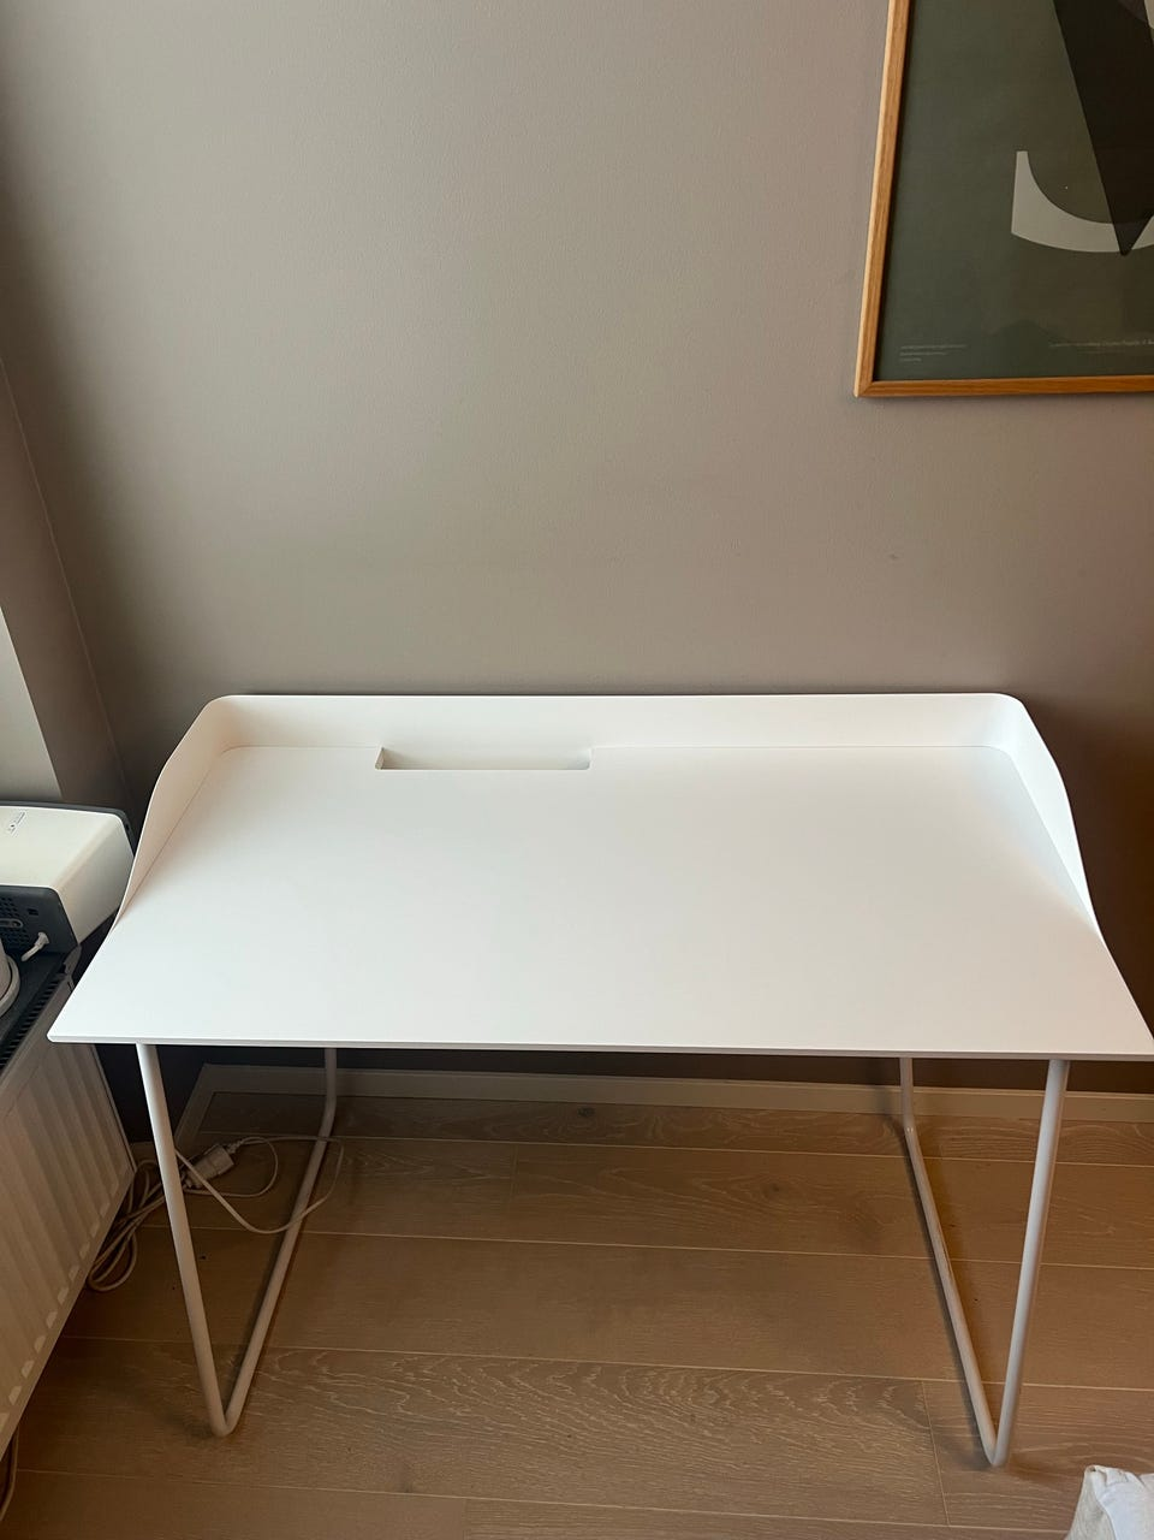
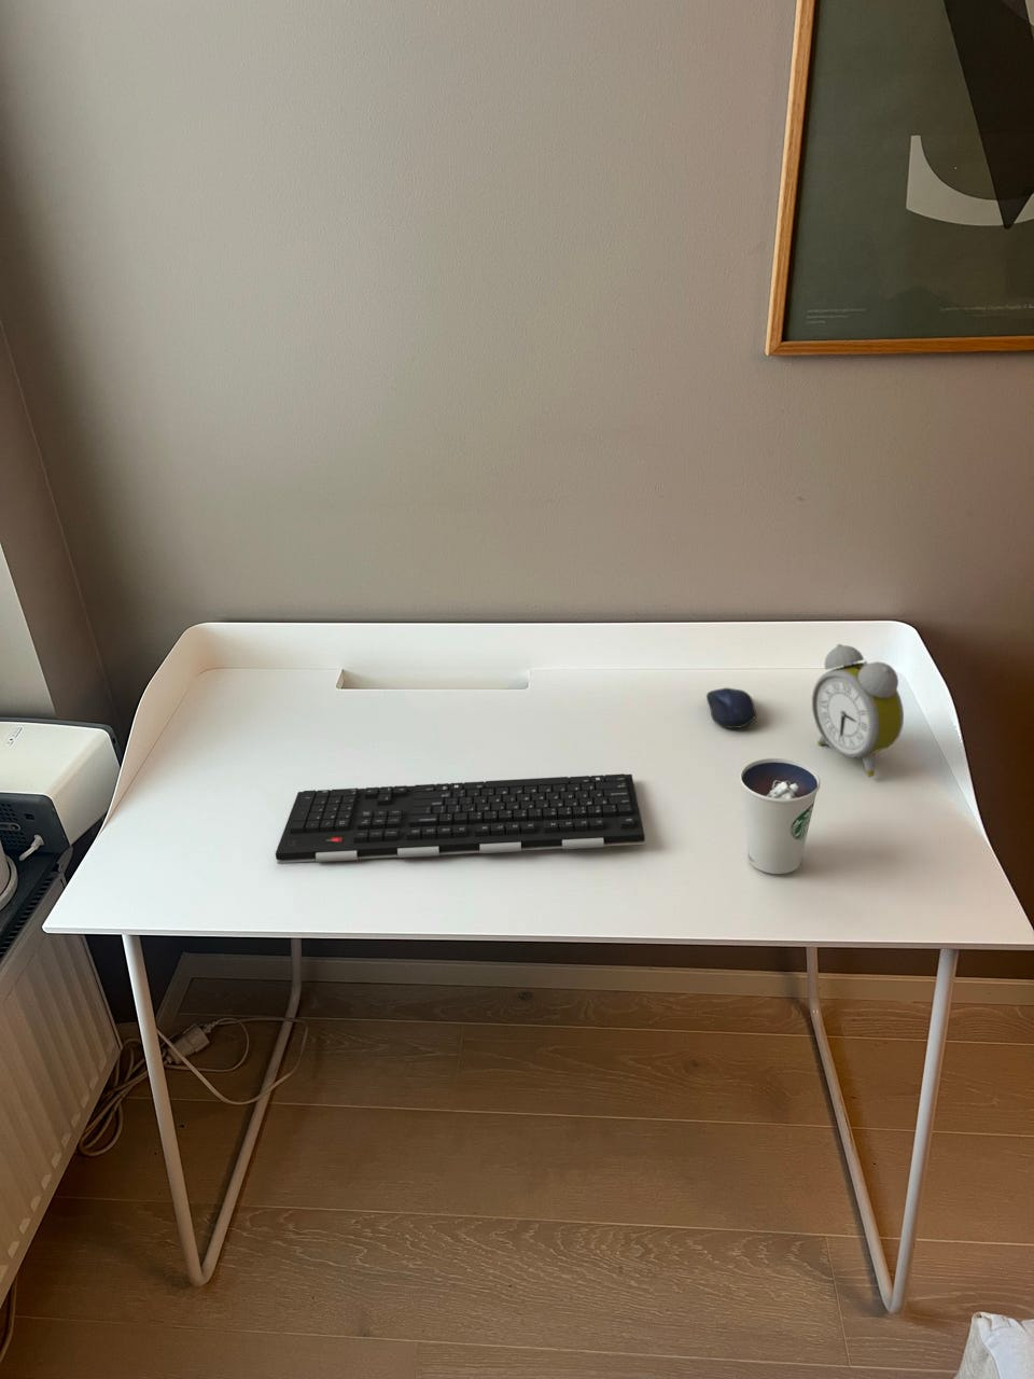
+ keyboard [275,772,645,864]
+ computer mouse [706,686,757,730]
+ dixie cup [739,758,821,875]
+ alarm clock [811,643,905,777]
